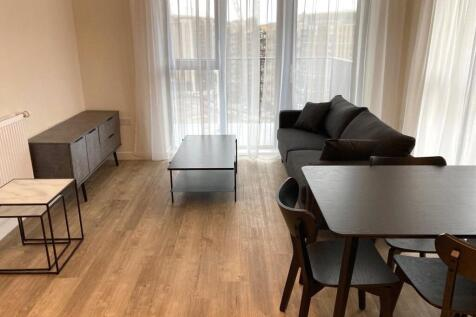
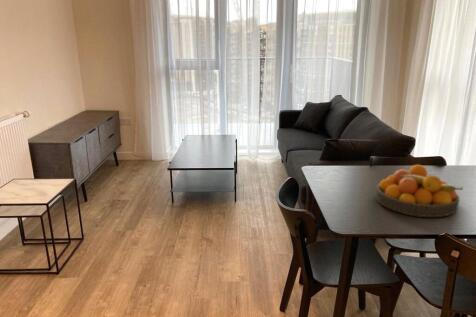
+ fruit bowl [374,164,464,218]
